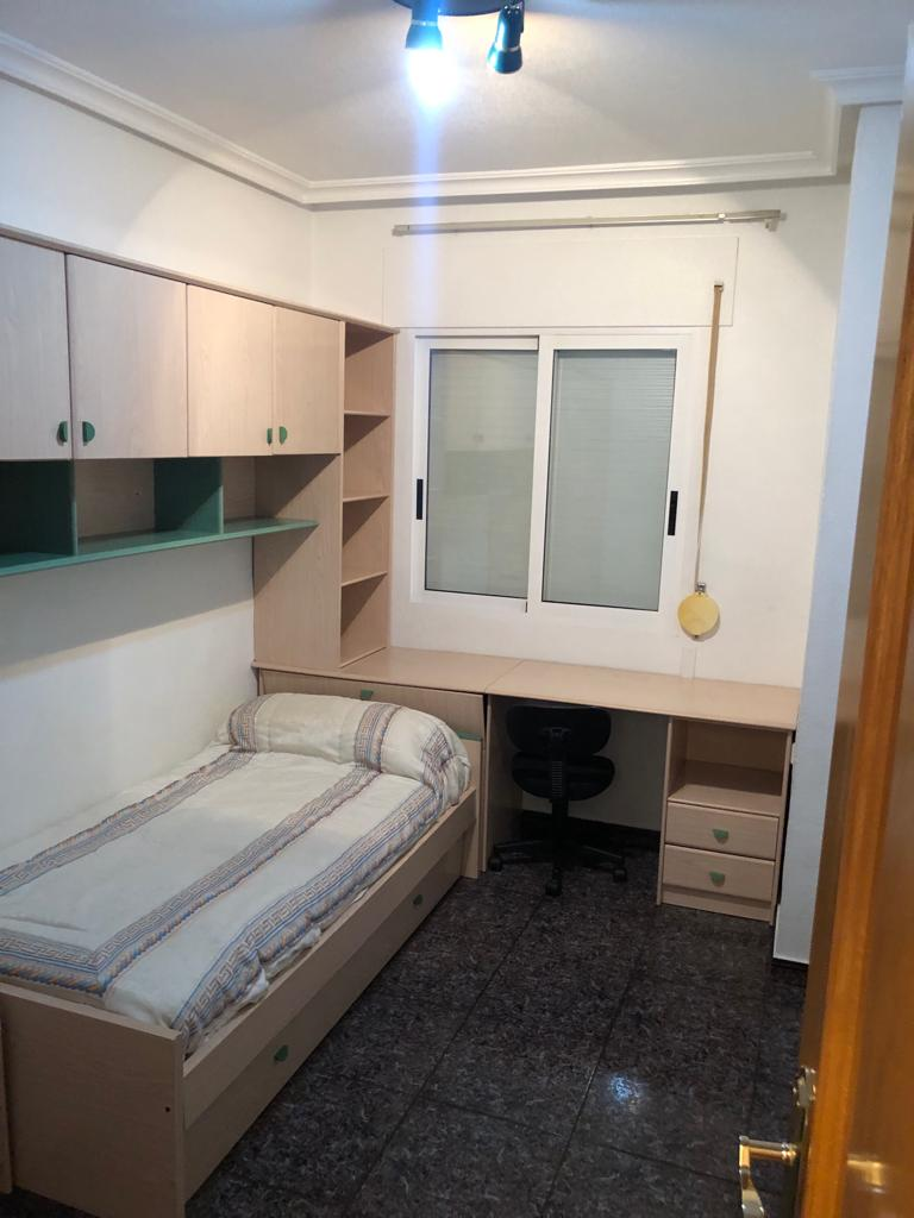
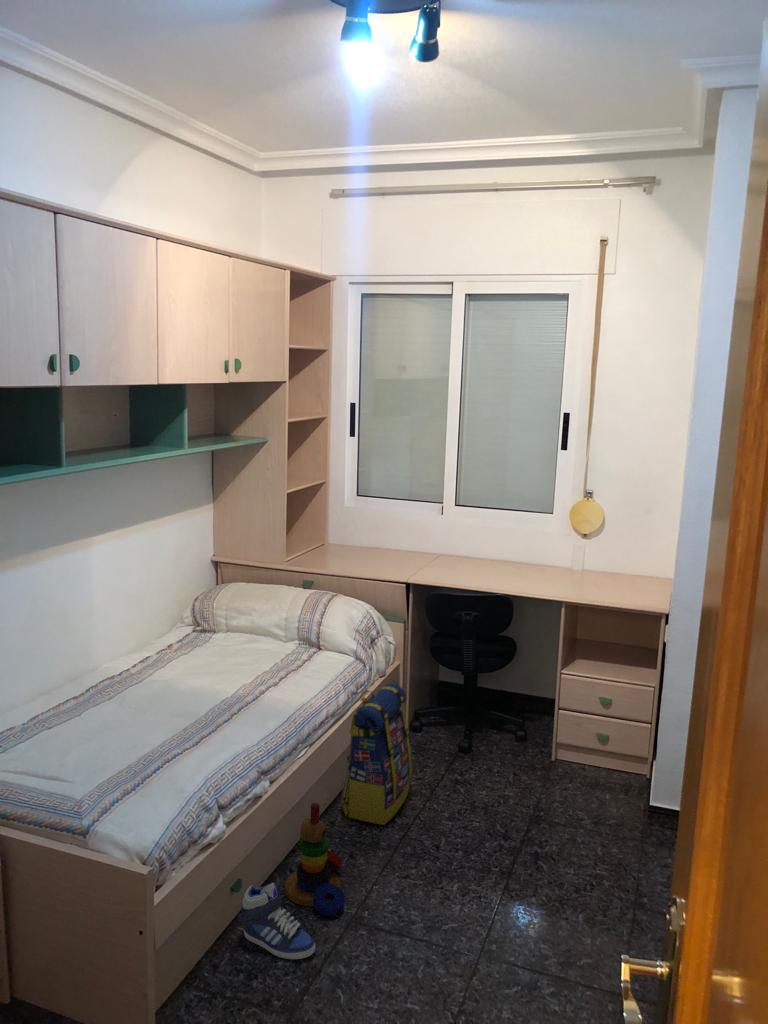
+ sneaker [237,882,317,960]
+ backpack [340,683,413,826]
+ stacking toy [284,802,346,917]
